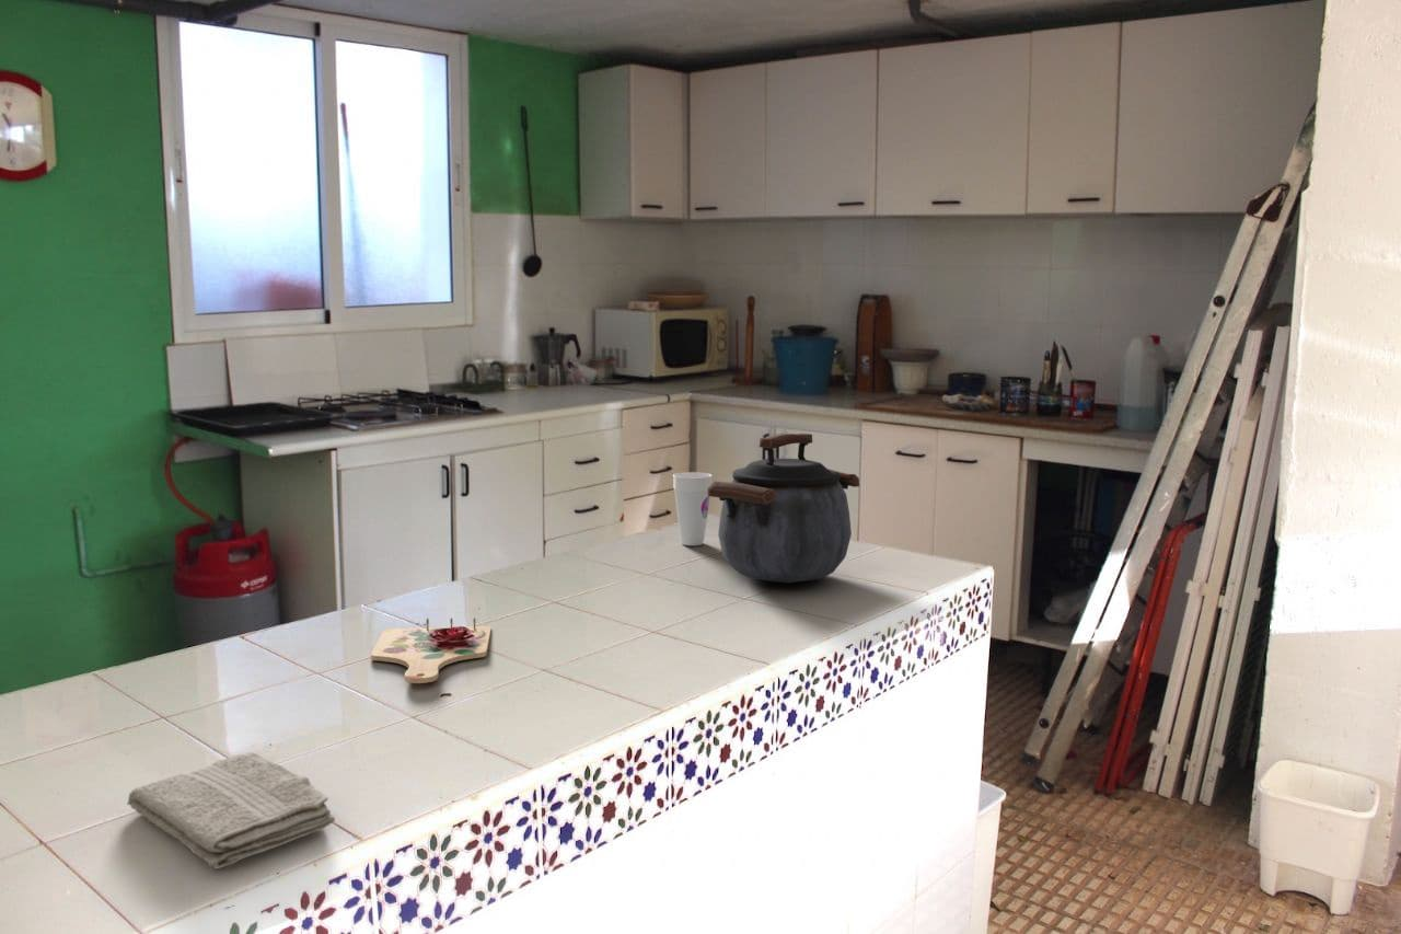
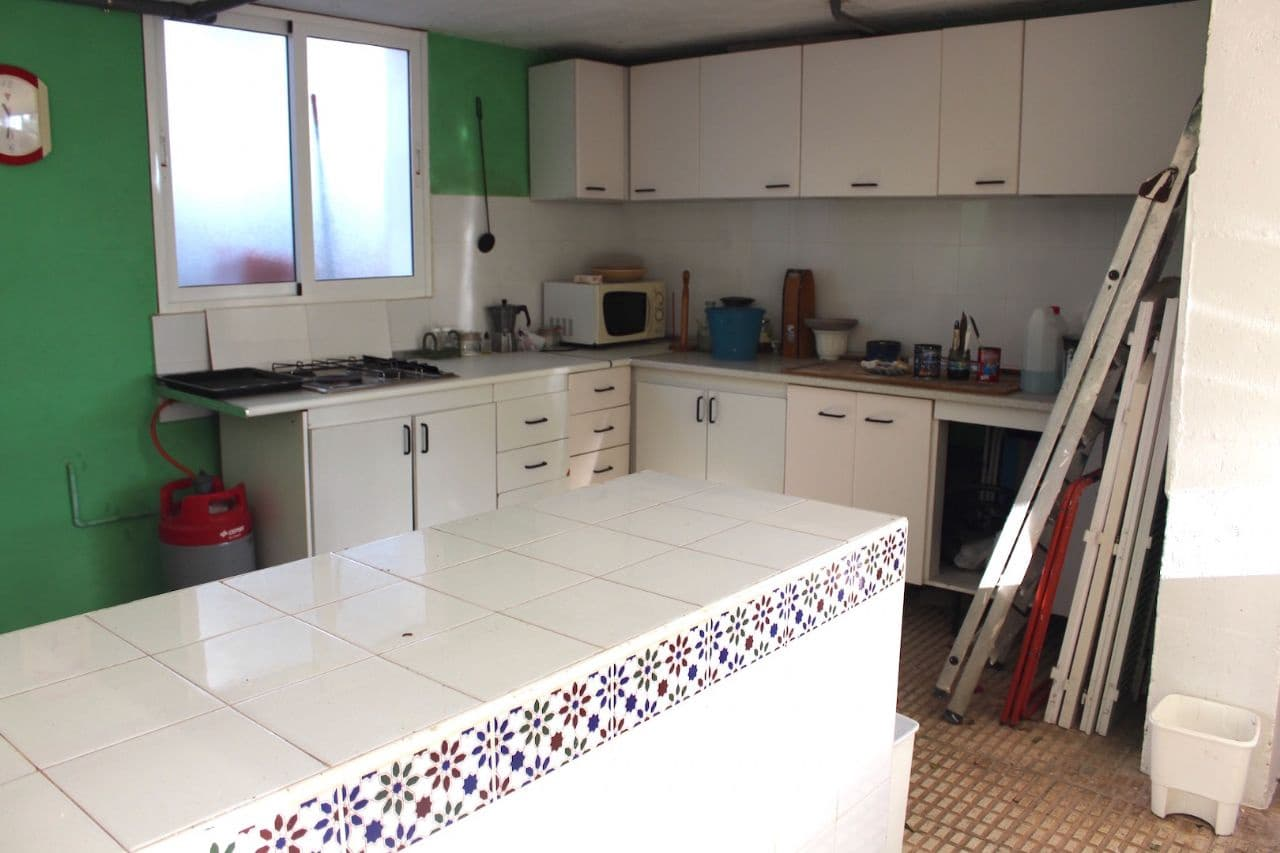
- cup [672,471,714,546]
- washcloth [126,751,336,869]
- kettle [708,433,860,584]
- cutting board [370,616,493,684]
